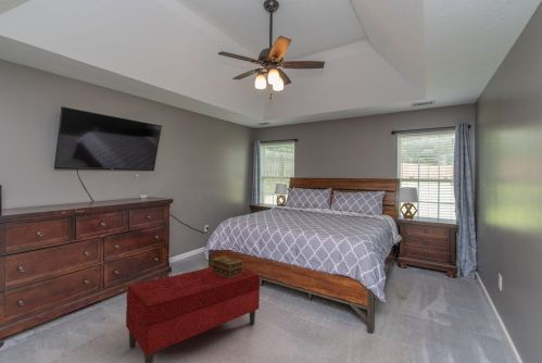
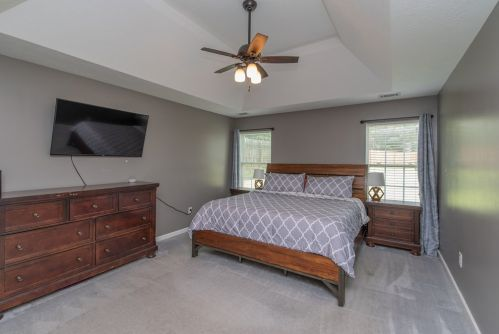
- decorative box [212,254,243,278]
- bench [125,266,261,363]
